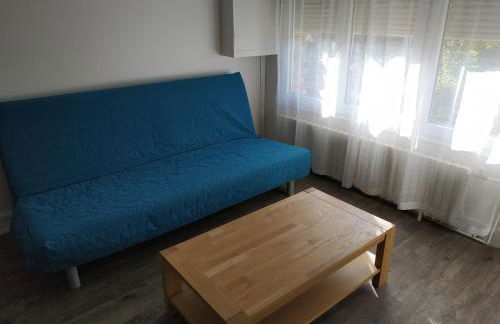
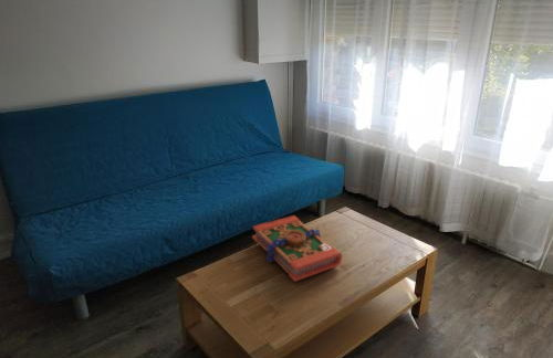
+ book [251,214,343,283]
